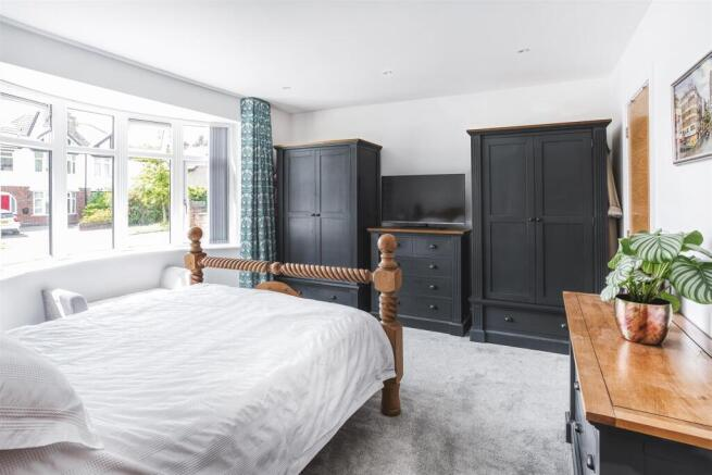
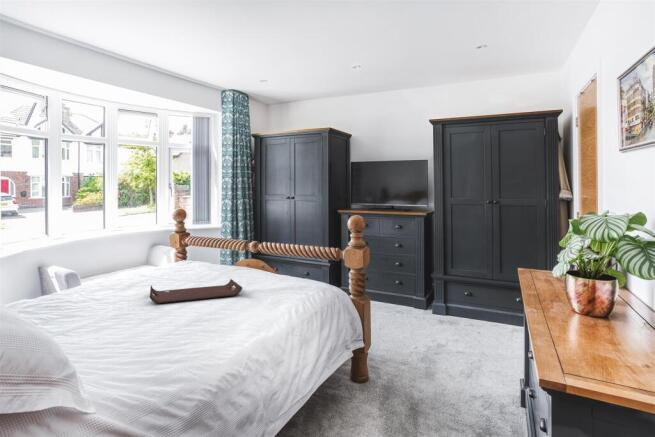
+ serving tray [149,278,243,304]
